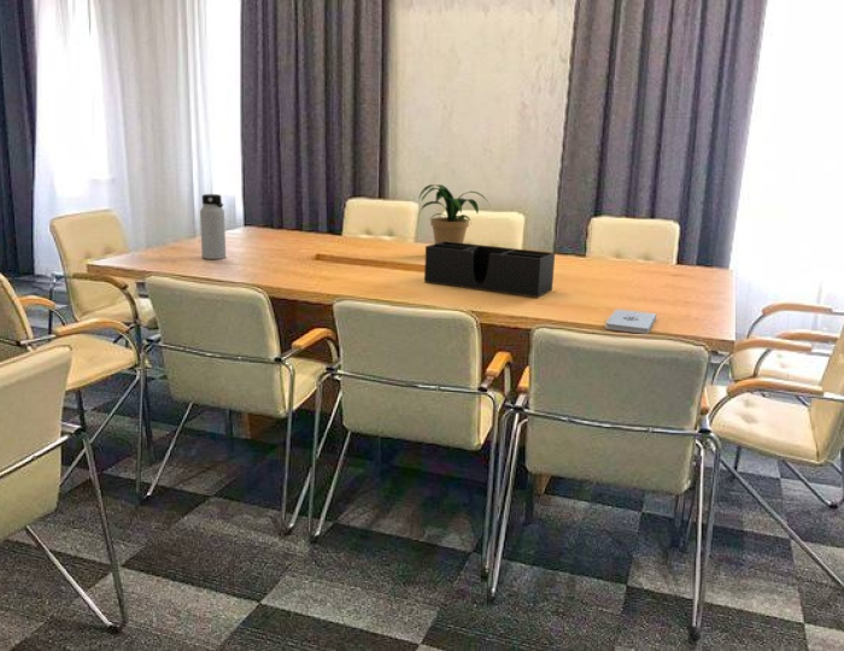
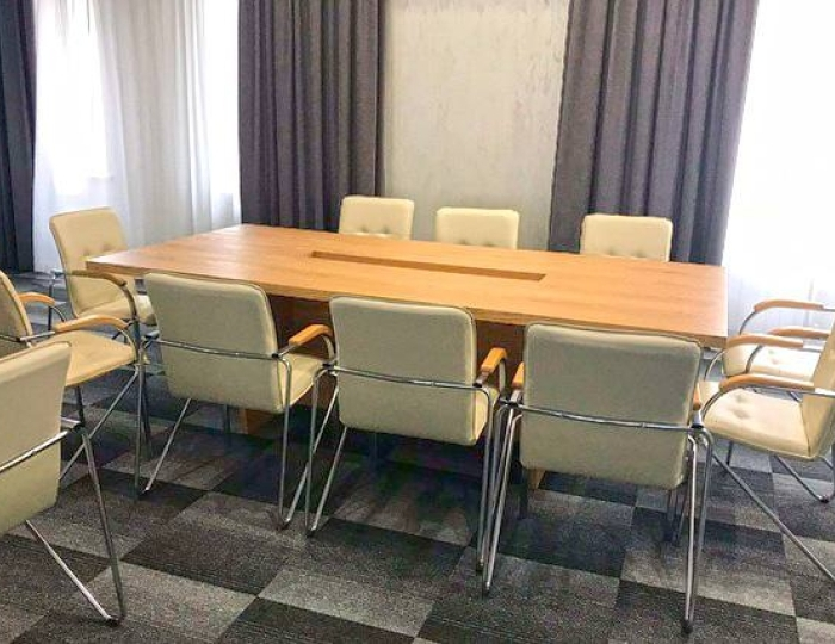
- potted plant [417,183,492,244]
- desk organizer [423,241,556,299]
- notepad [604,309,657,335]
- water bottle [199,193,227,260]
